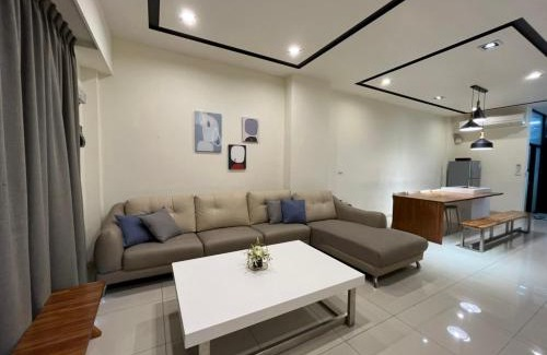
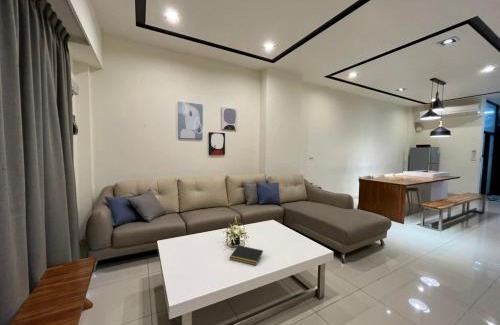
+ notepad [228,244,264,266]
